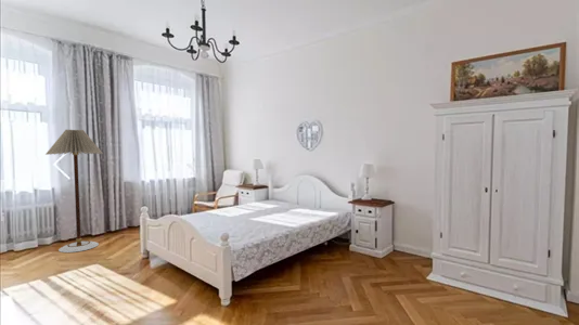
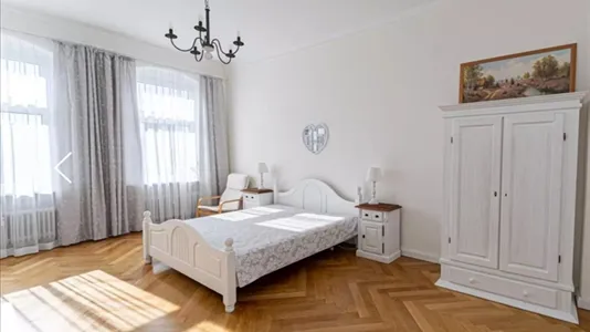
- floor lamp [44,129,104,253]
